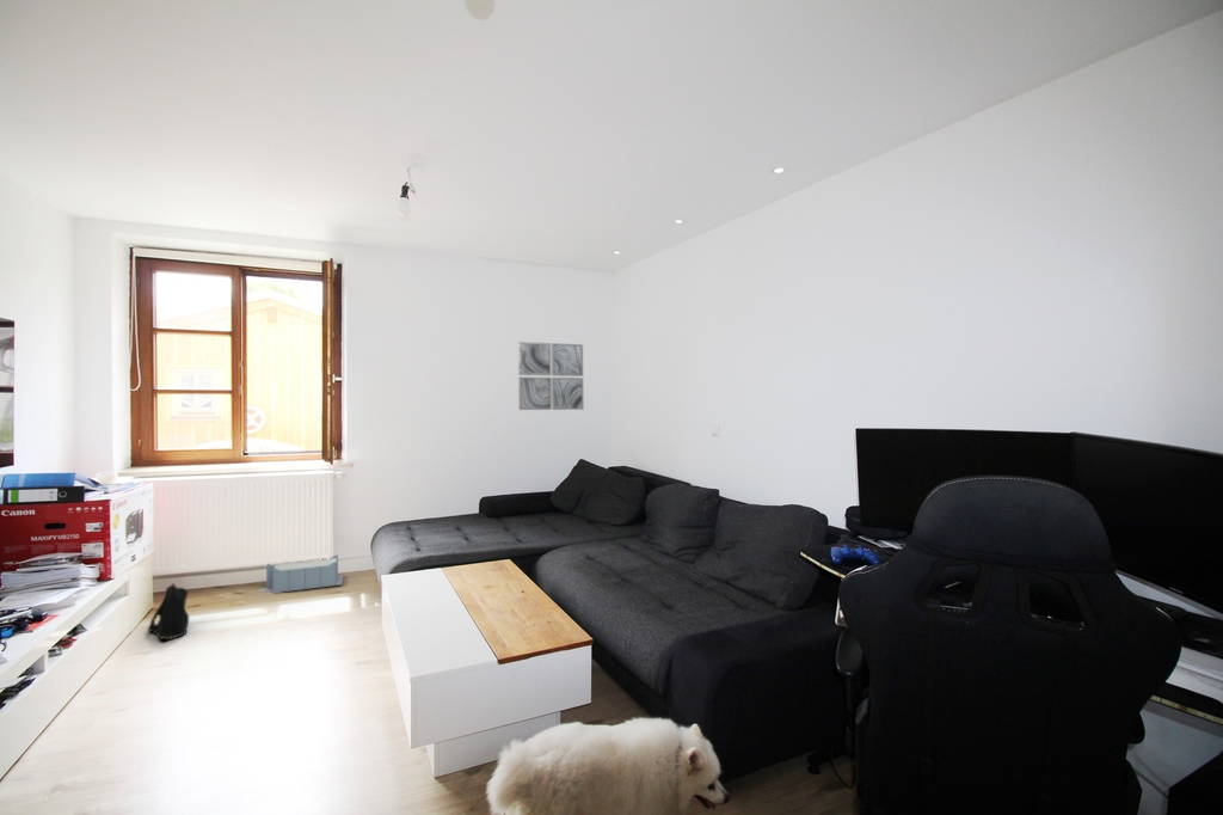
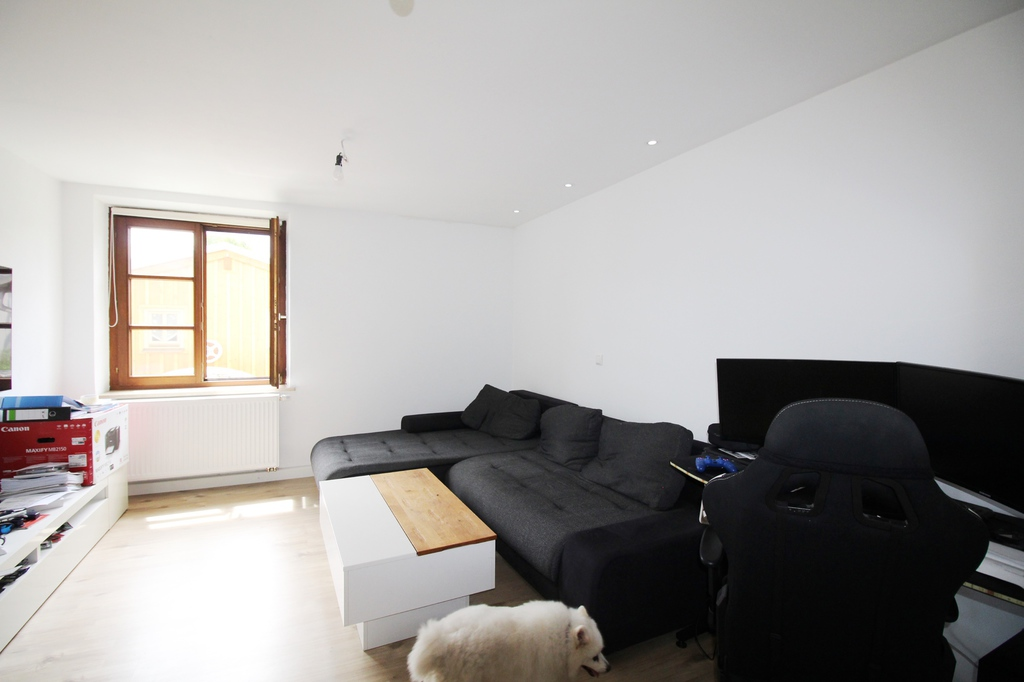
- wall art [517,341,585,411]
- storage bin [253,553,344,596]
- backpack [147,582,190,642]
